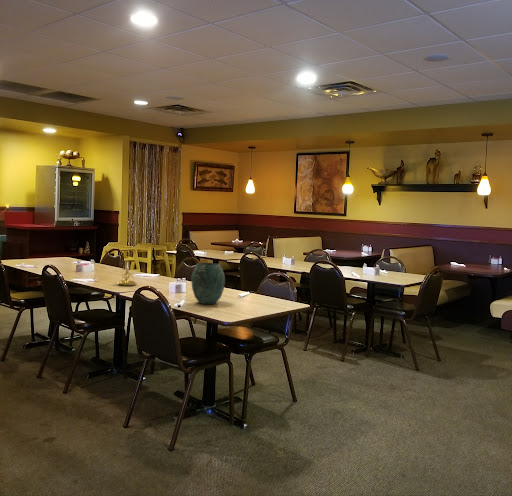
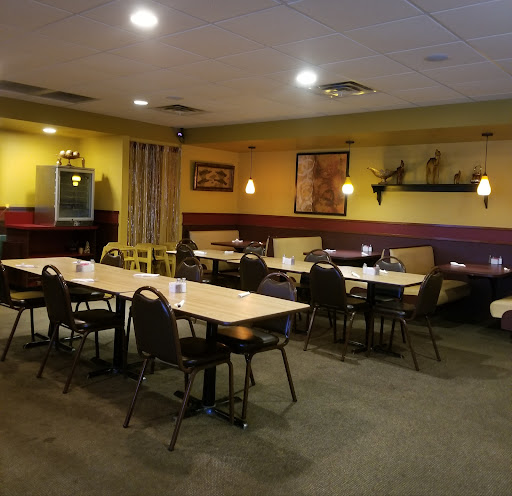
- candle holder [116,260,138,287]
- vase [190,262,226,305]
